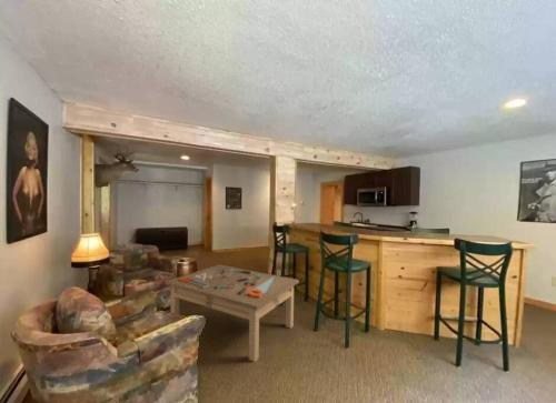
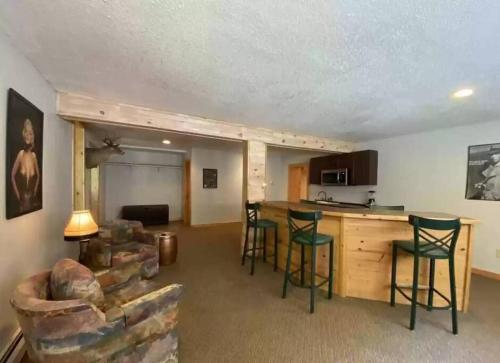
- coffee table [165,263,300,363]
